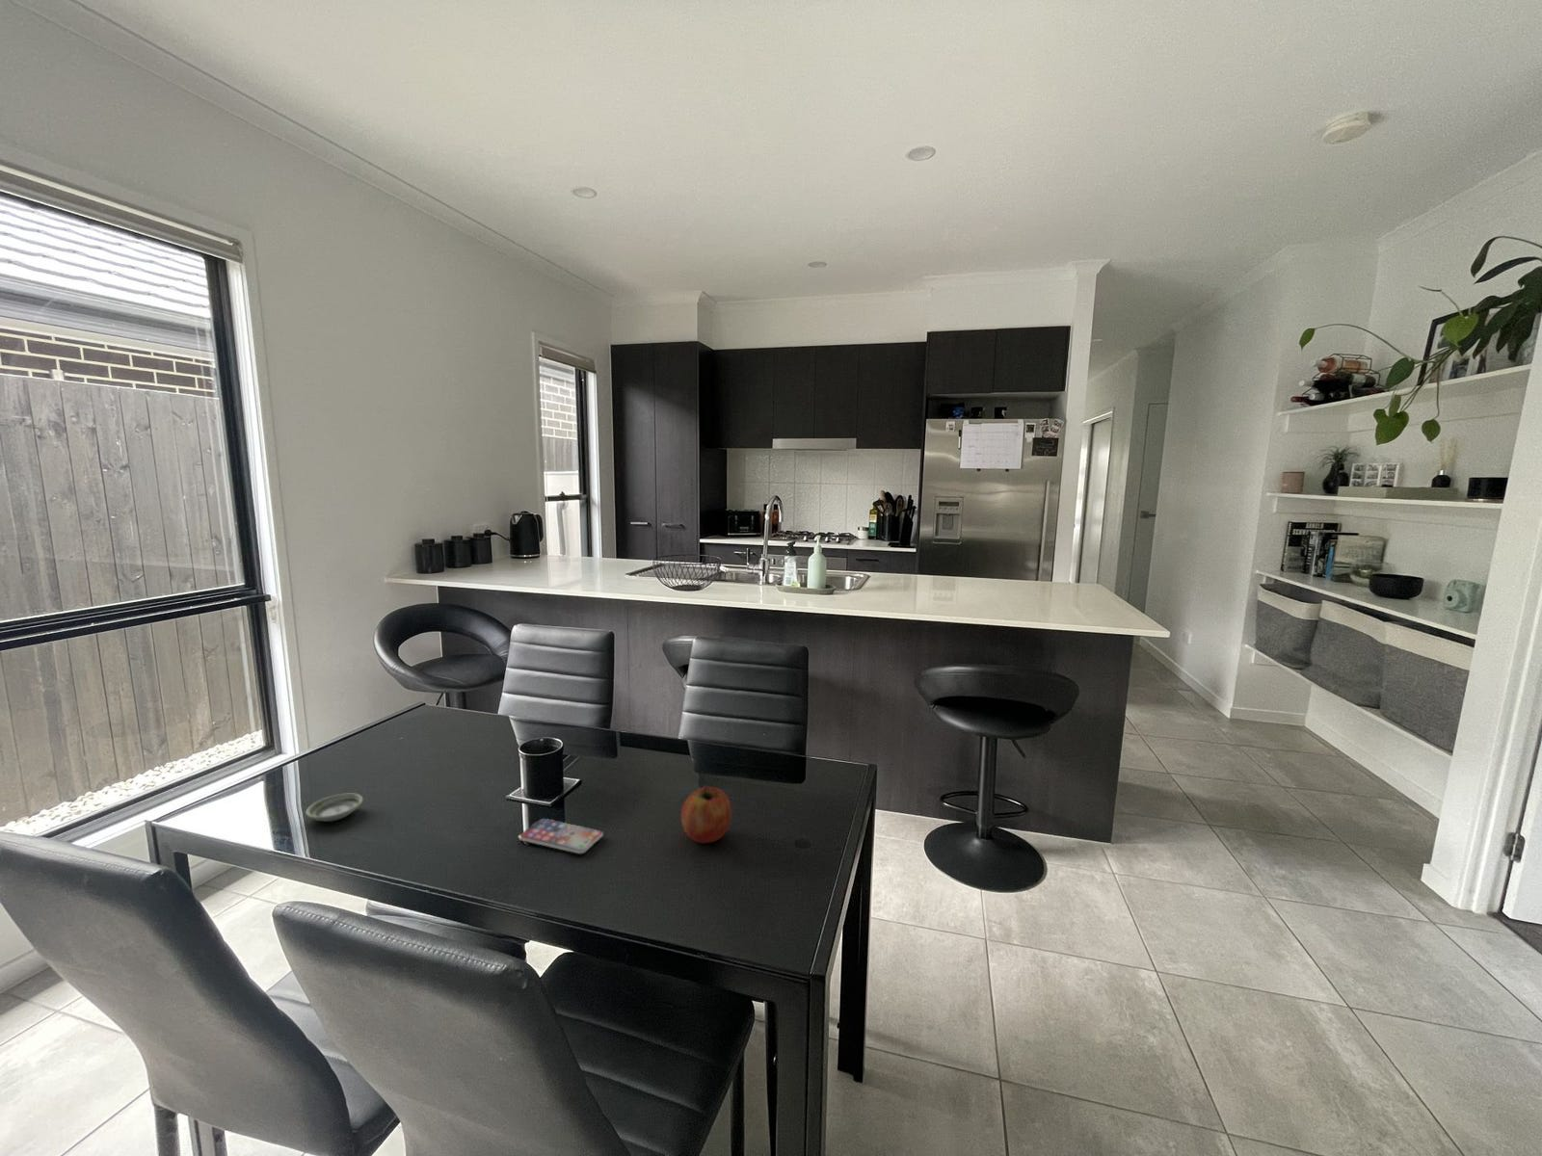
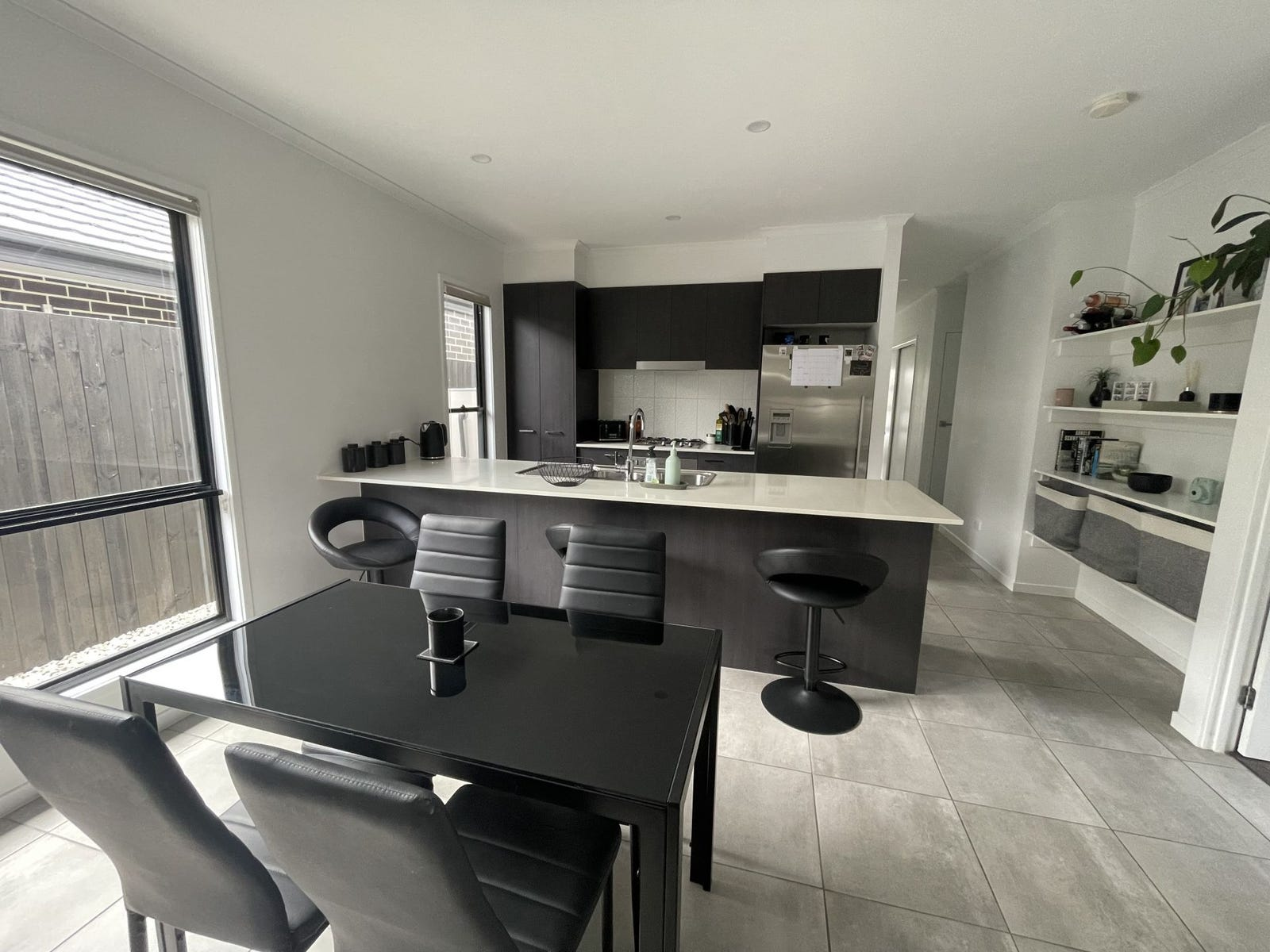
- fruit [680,784,732,844]
- smartphone [517,818,605,855]
- saucer [305,793,364,823]
